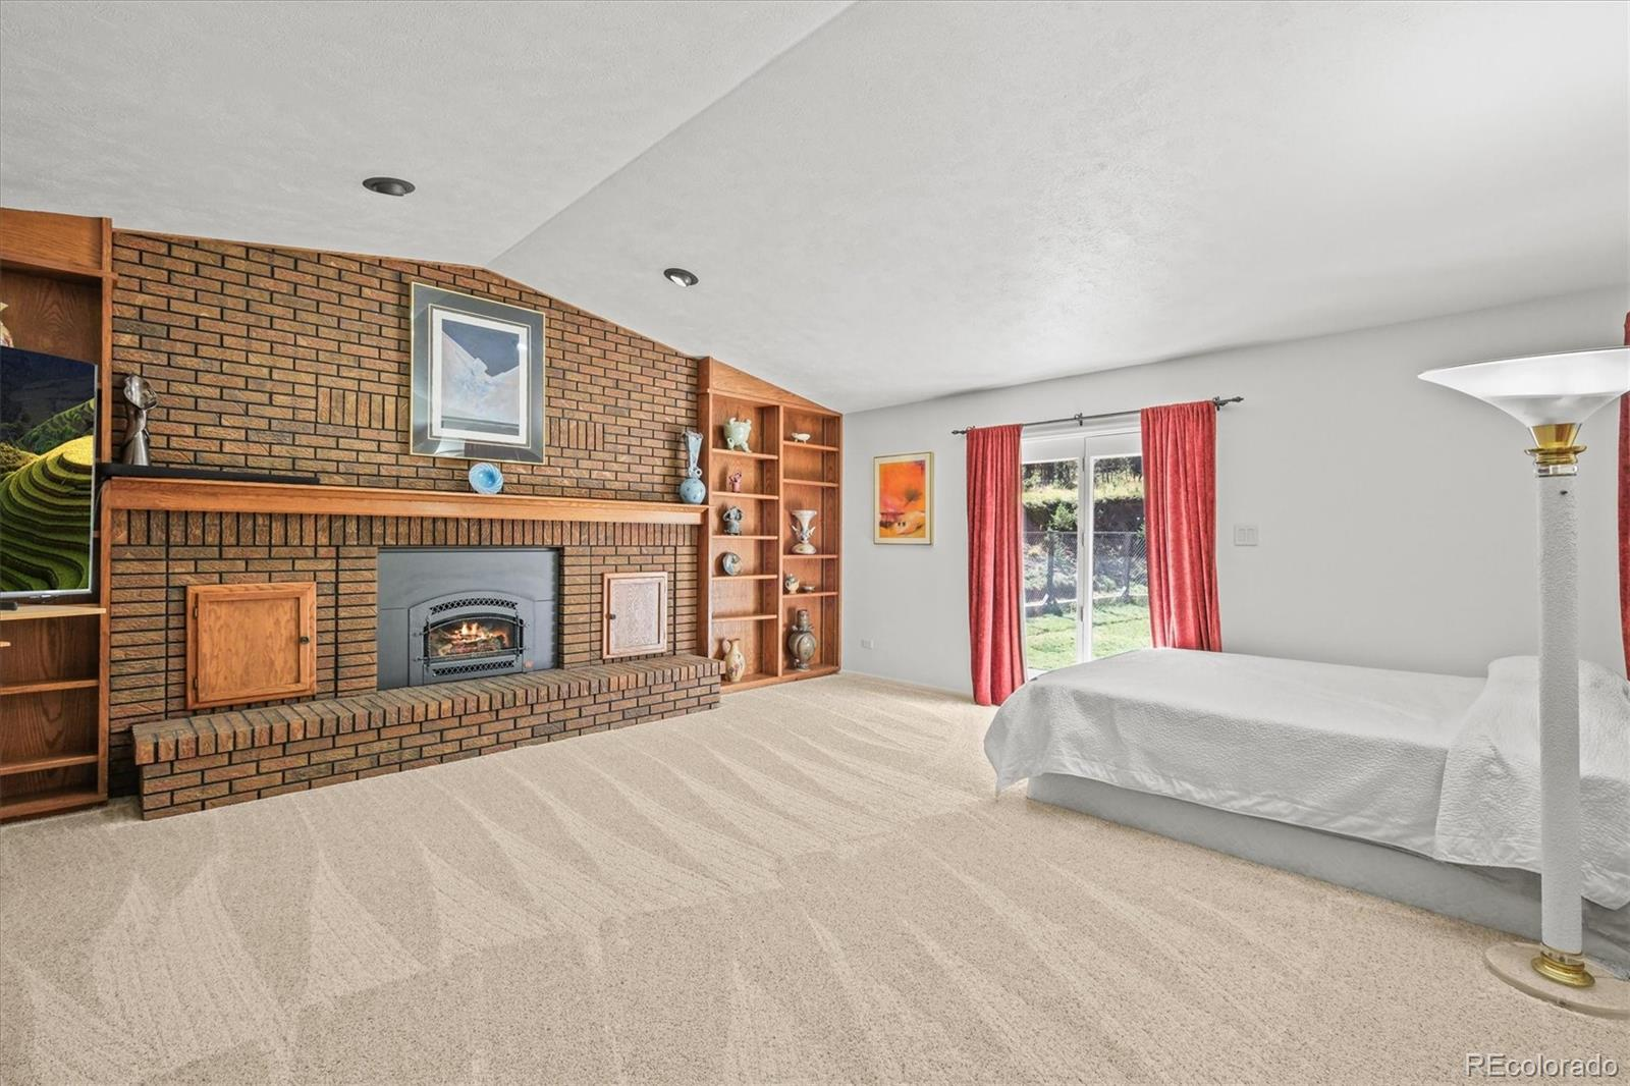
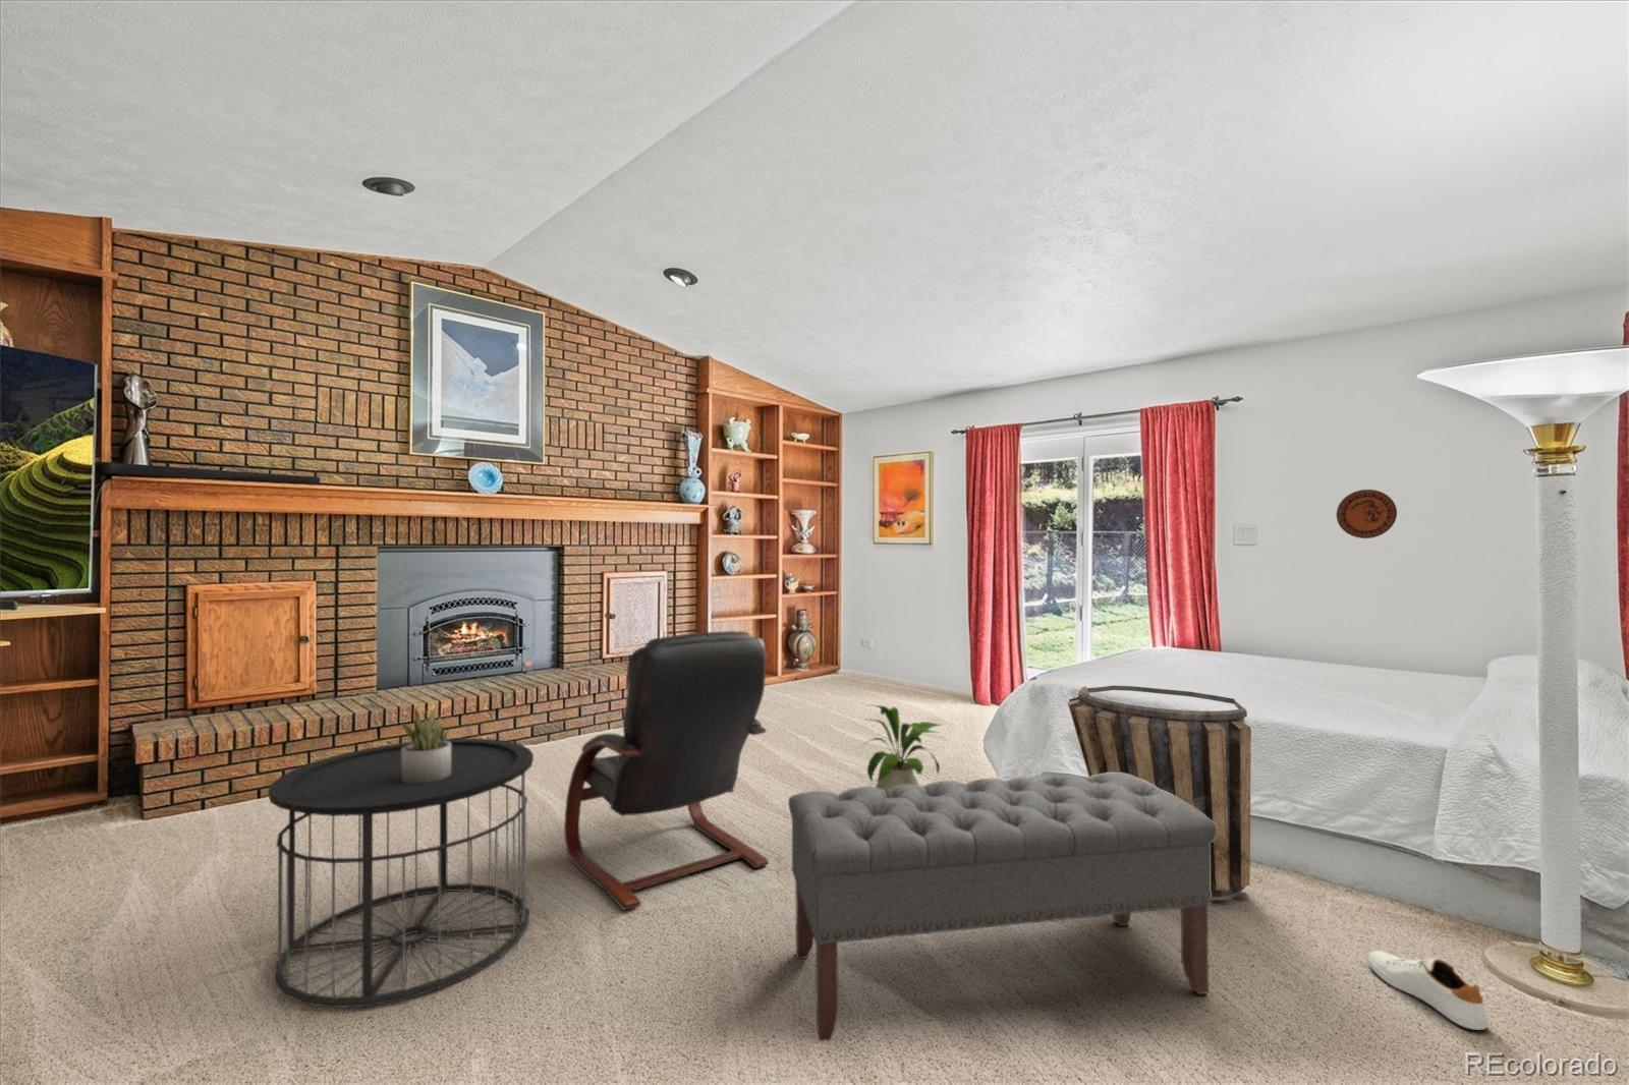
+ house plant [859,705,943,790]
+ bench [787,773,1217,1043]
+ basket [1067,685,1252,899]
+ decorative plate [1336,488,1398,539]
+ shoe [1366,949,1489,1031]
+ succulent plant [400,706,455,783]
+ side table [266,737,534,1009]
+ armchair [563,630,770,911]
